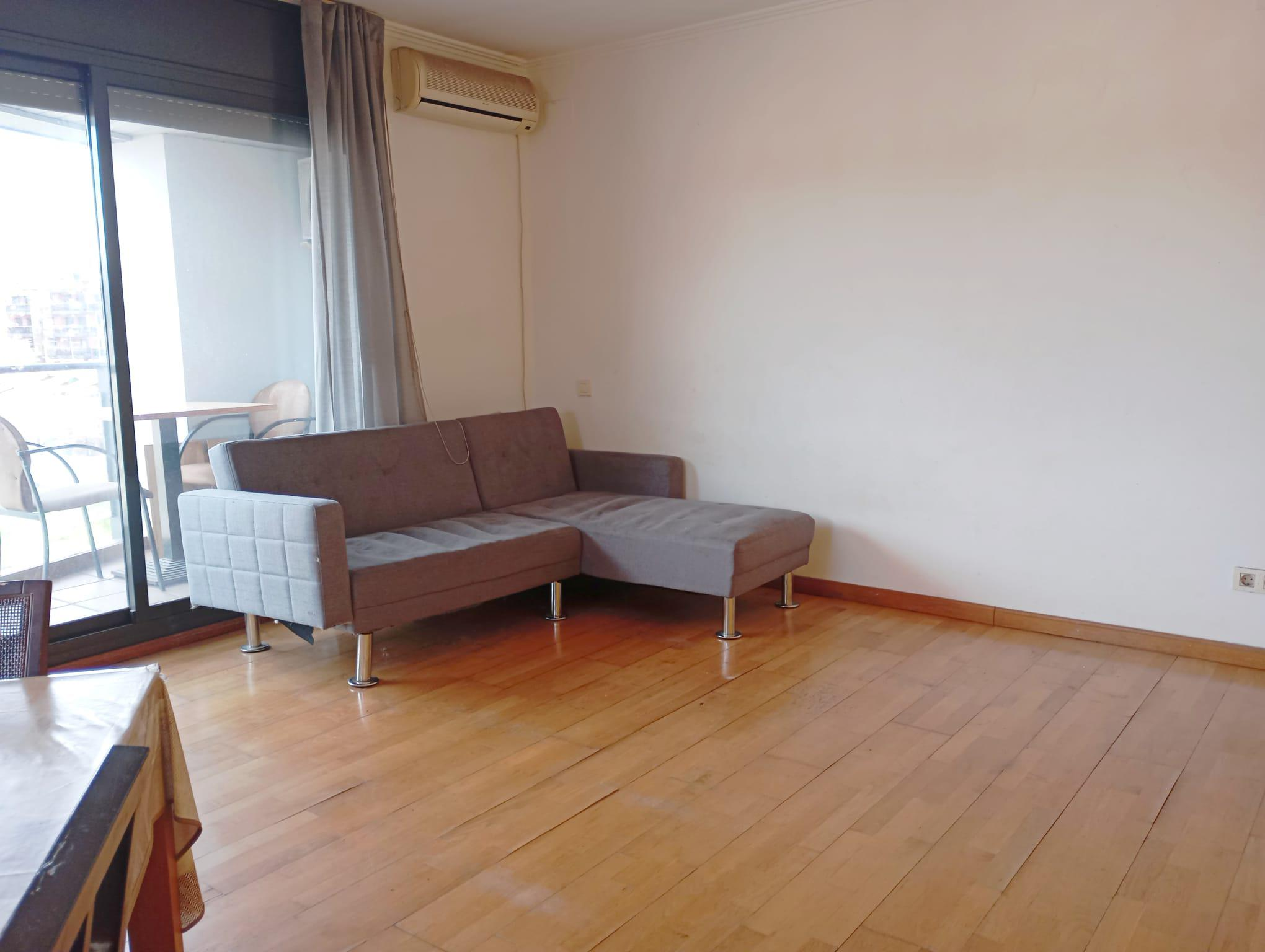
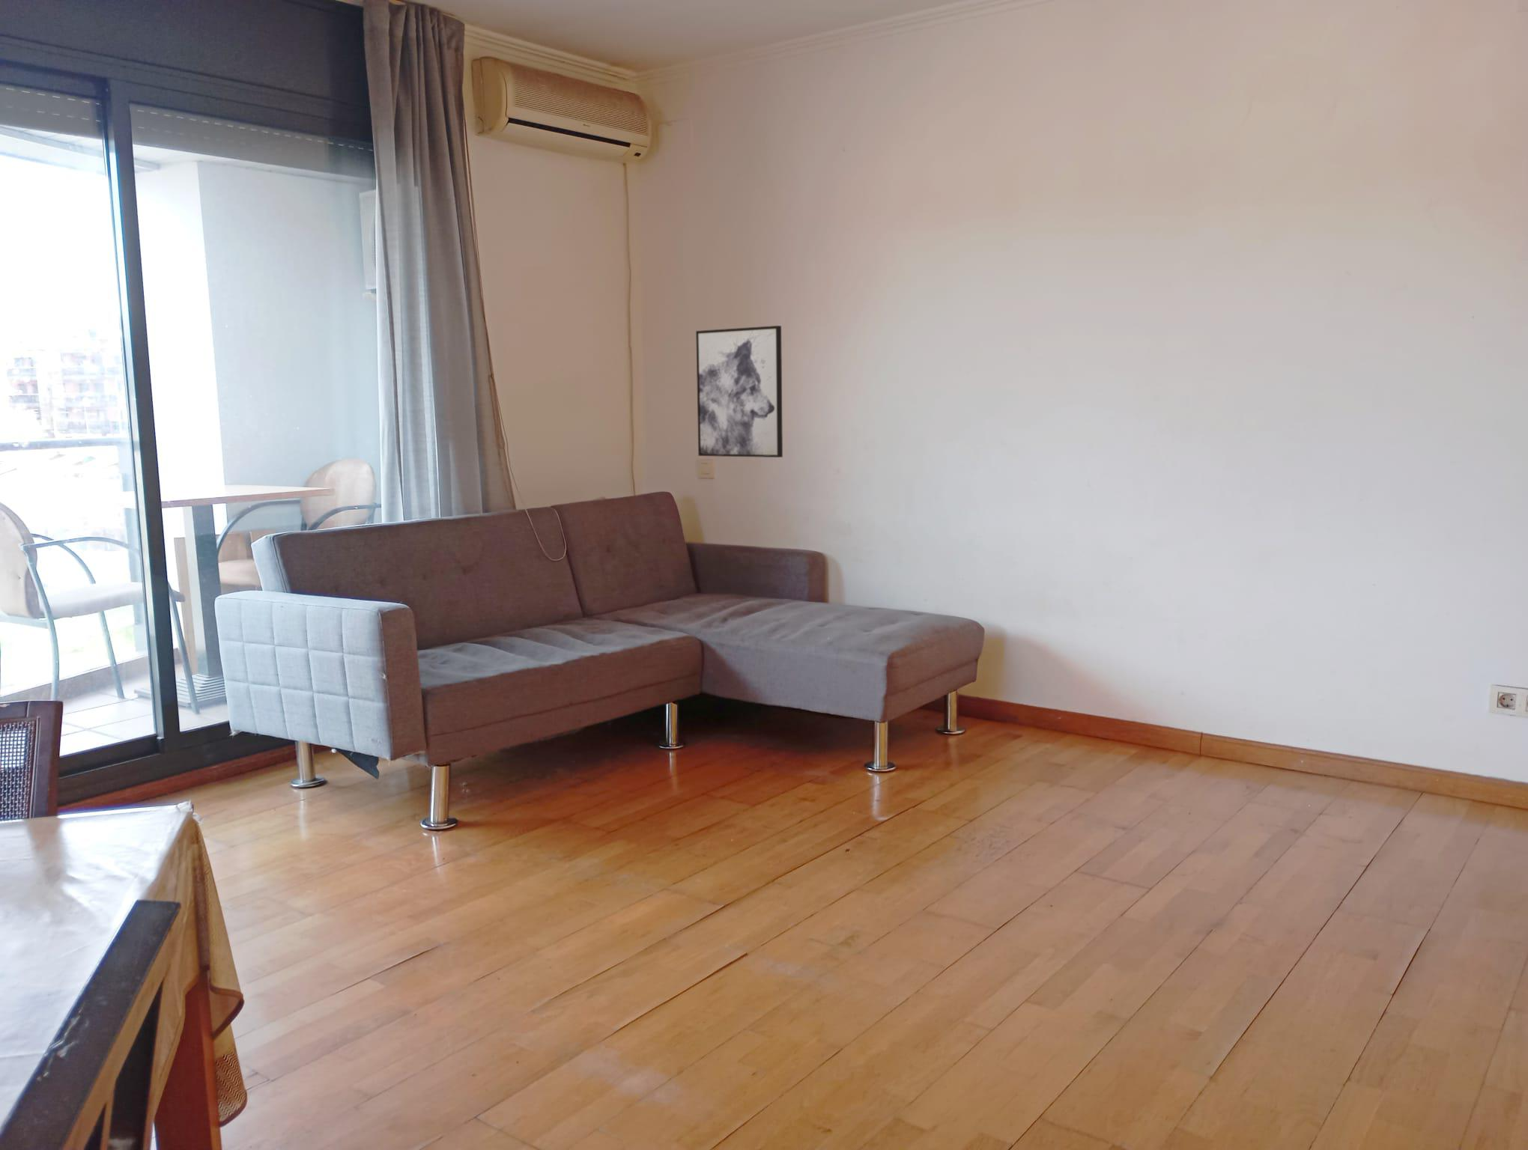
+ wall art [695,325,784,458]
